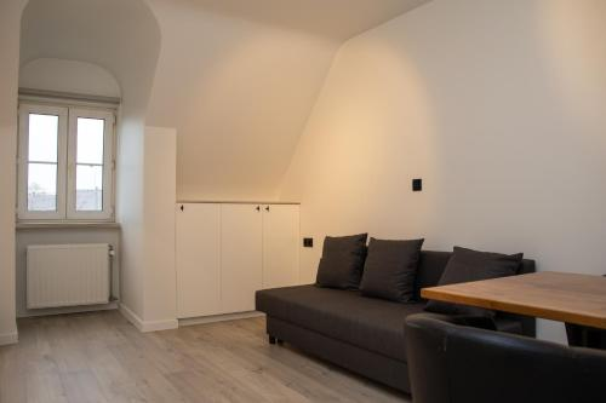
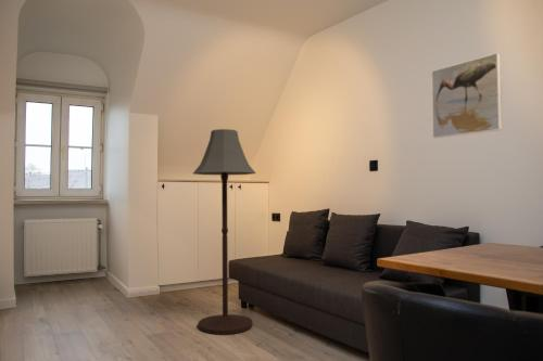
+ floor lamp [192,128,257,336]
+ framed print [430,52,503,140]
